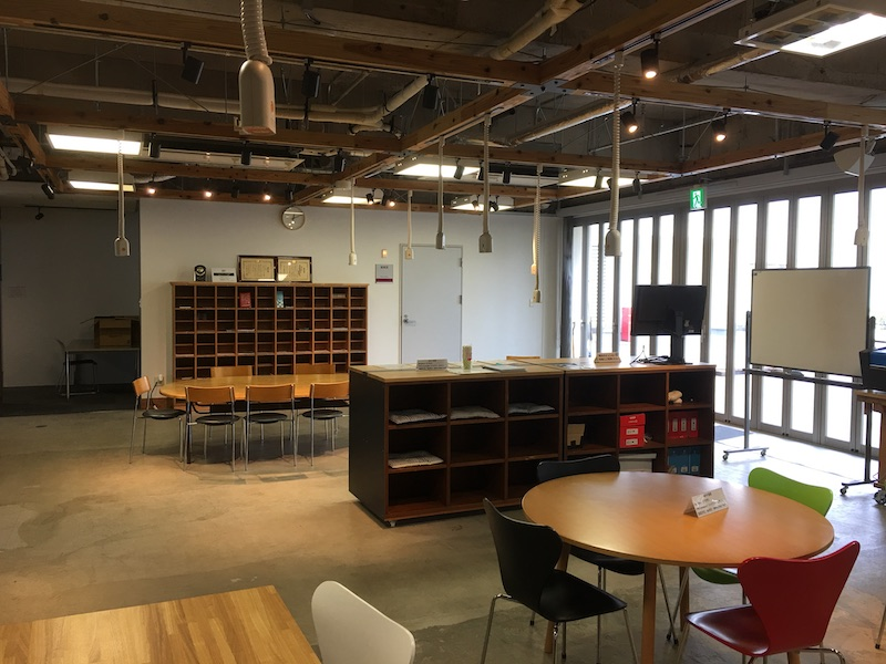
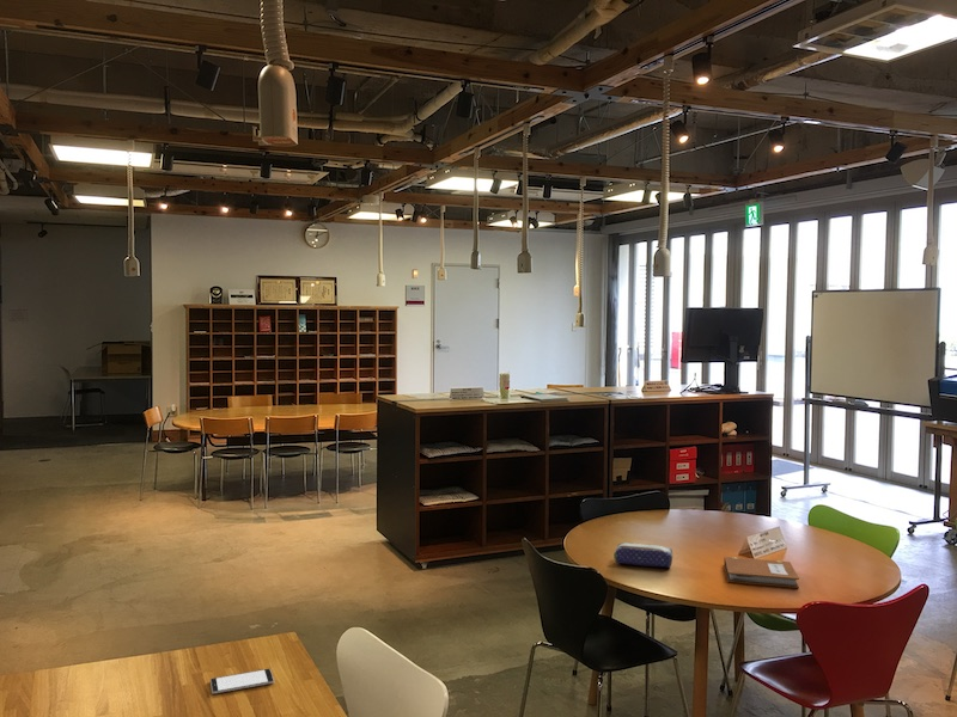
+ smartphone [209,668,275,695]
+ pencil case [612,541,673,569]
+ notebook [723,556,800,589]
